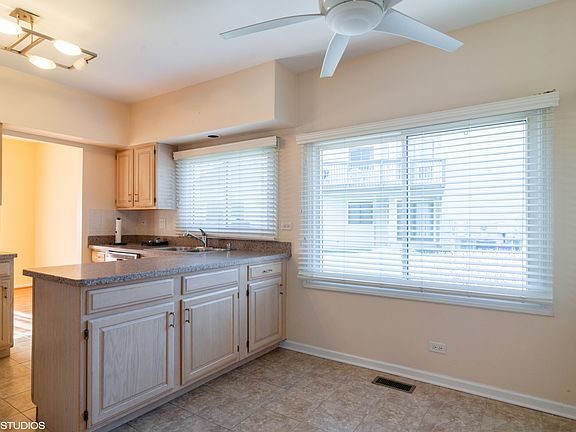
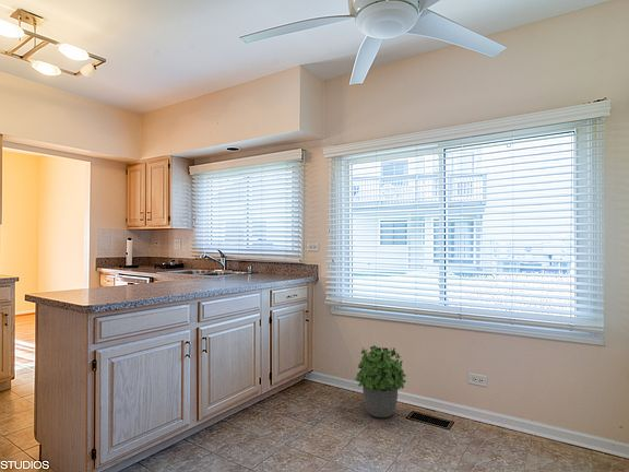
+ potted plant [354,344,407,418]
